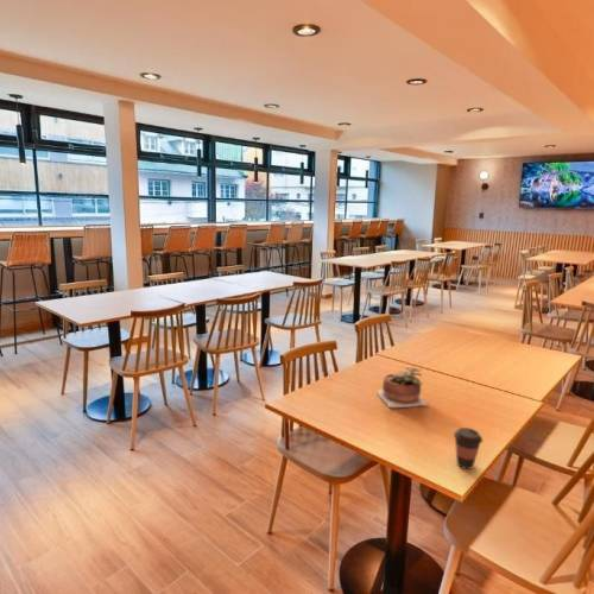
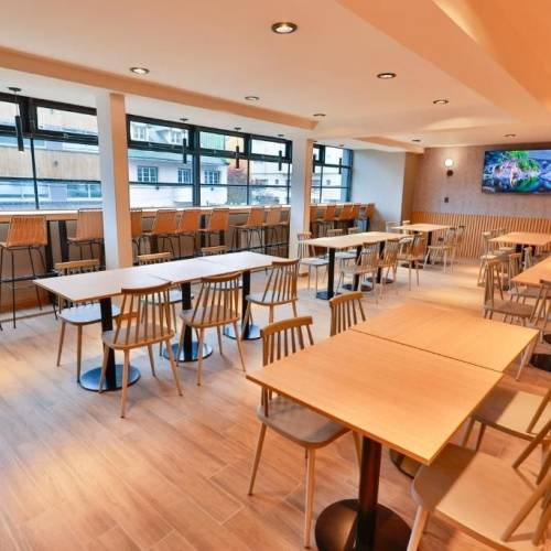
- coffee cup [453,426,484,470]
- succulent plant [375,366,429,409]
